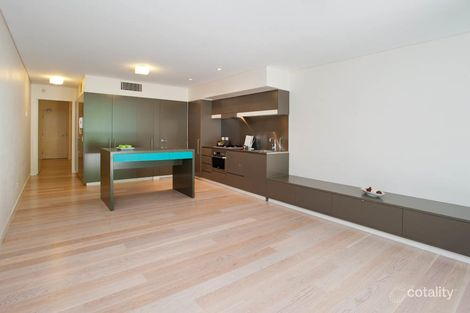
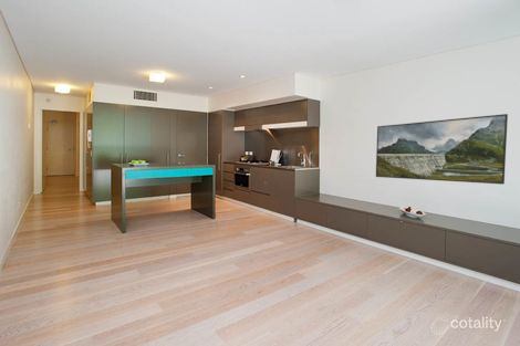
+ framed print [375,113,509,186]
